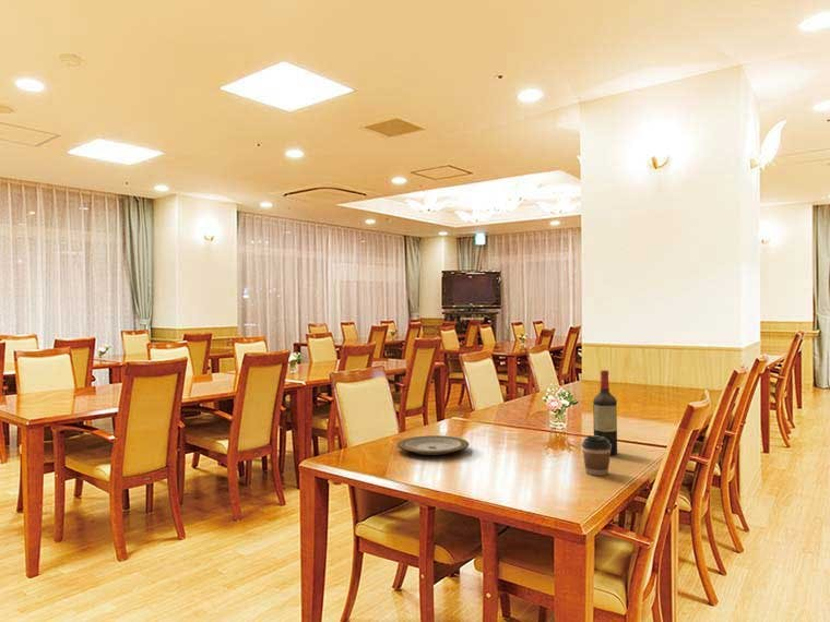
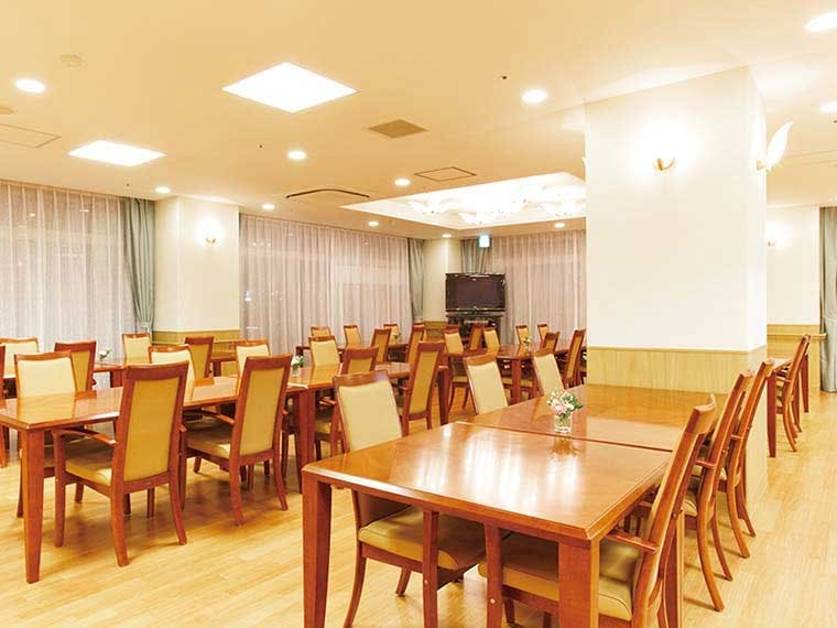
- plate [396,434,470,456]
- wine bottle [592,369,618,456]
- coffee cup [581,434,612,477]
